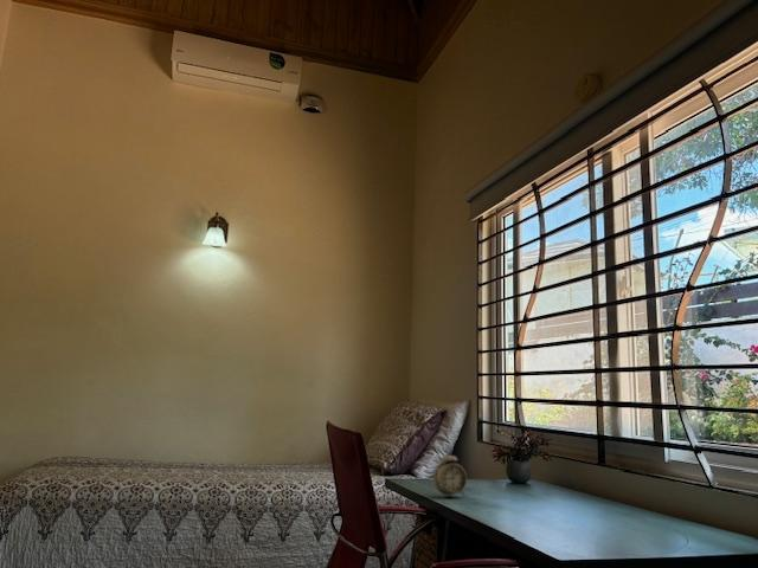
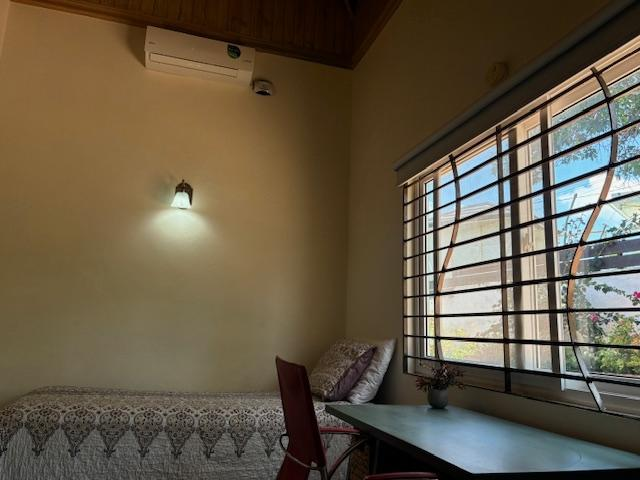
- alarm clock [432,445,468,499]
